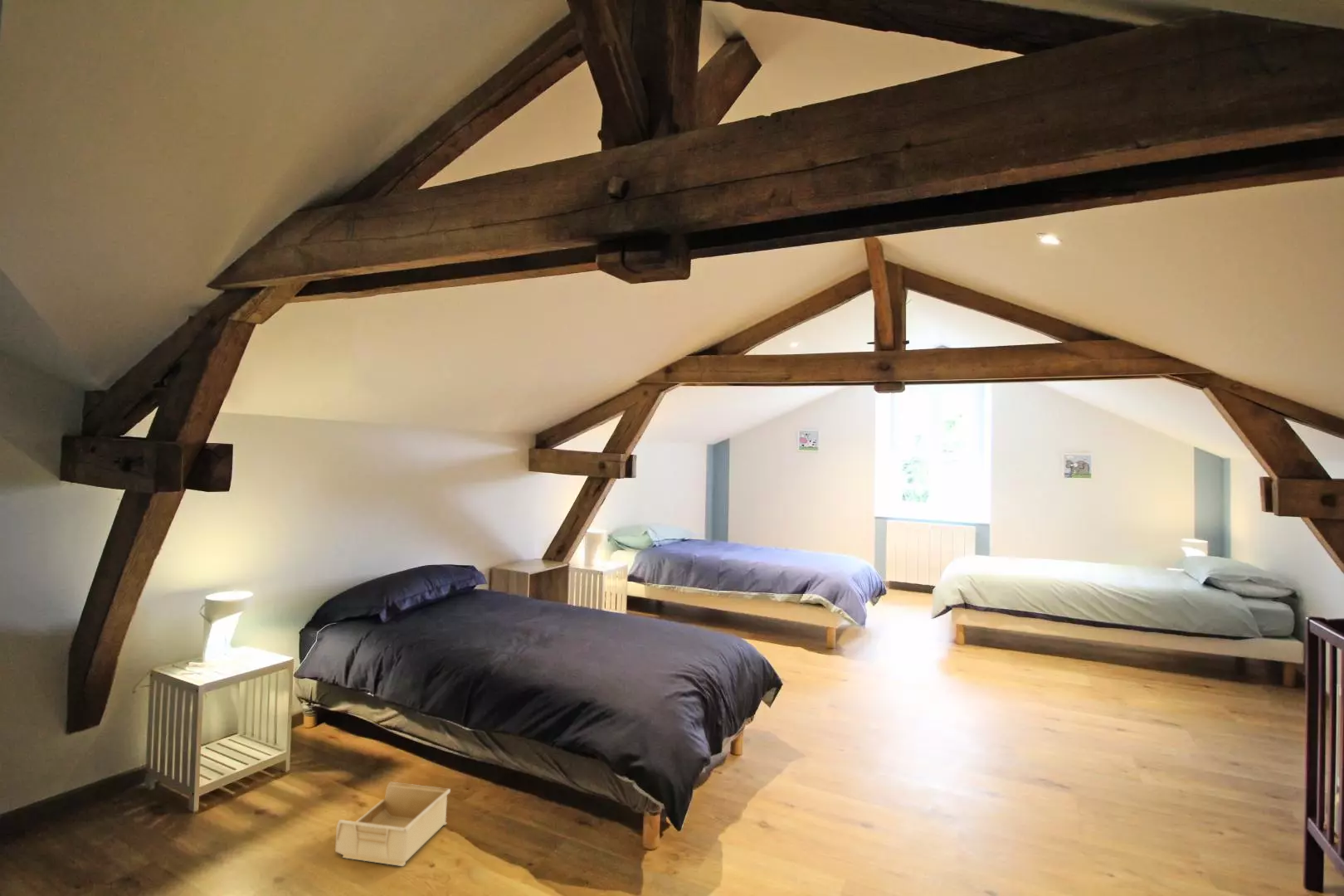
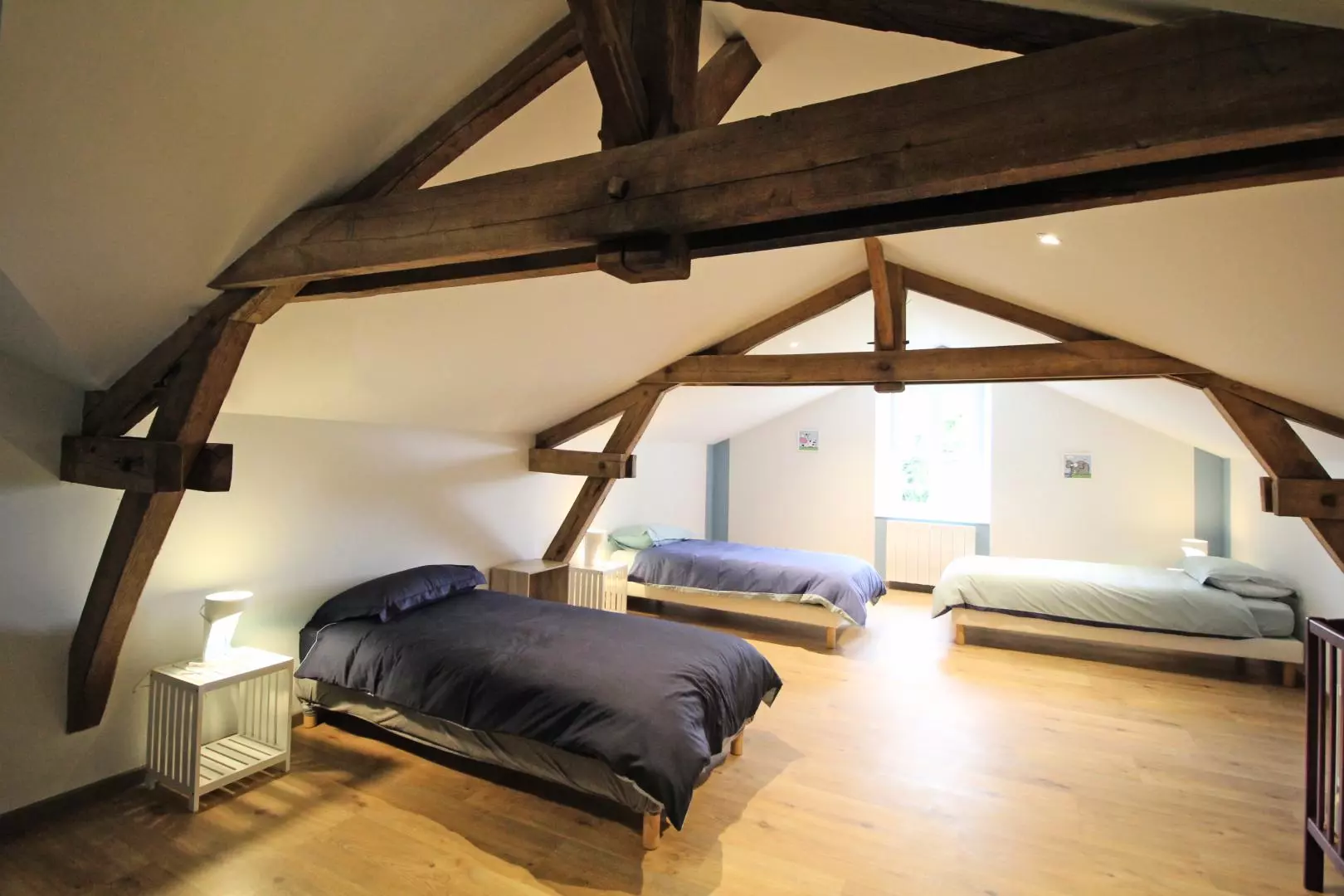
- storage bin [334,782,451,867]
